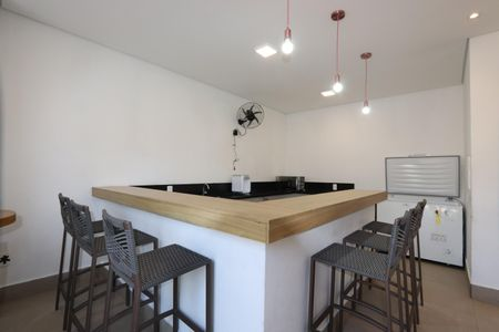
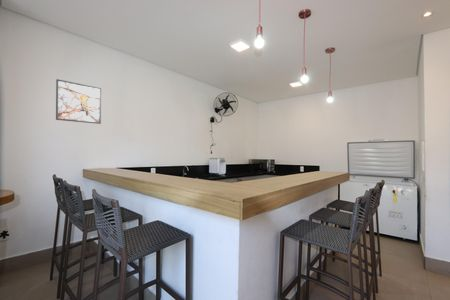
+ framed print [55,78,102,125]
